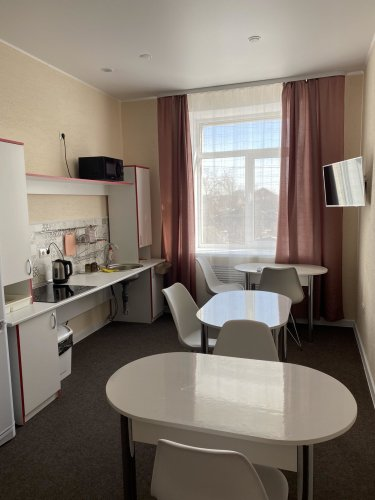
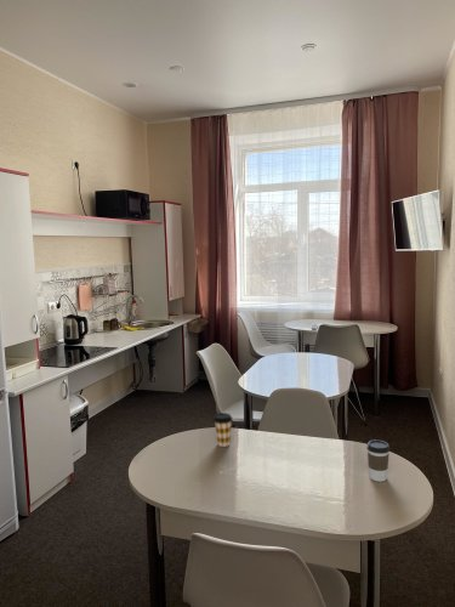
+ coffee cup [365,438,391,483]
+ coffee cup [212,412,234,448]
